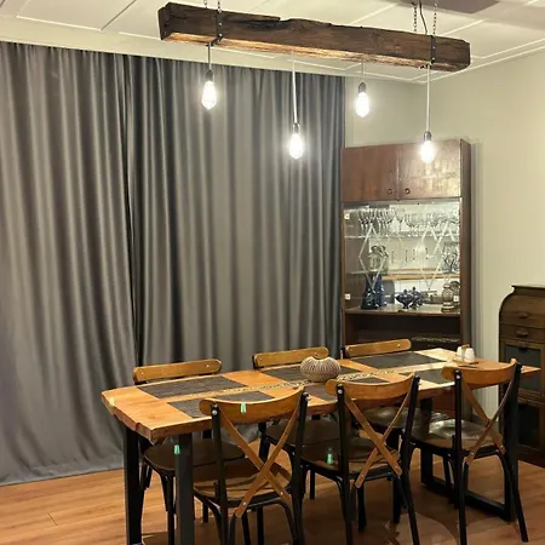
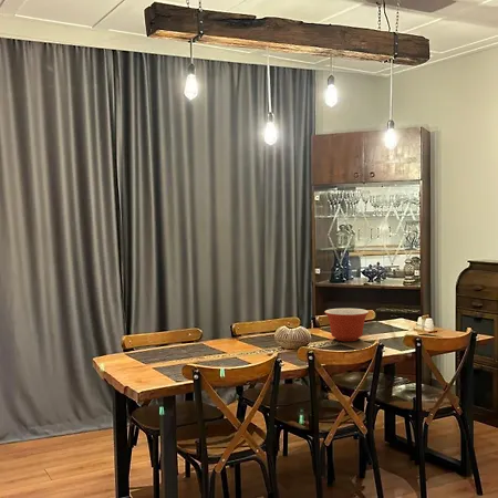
+ mixing bowl [323,308,370,342]
